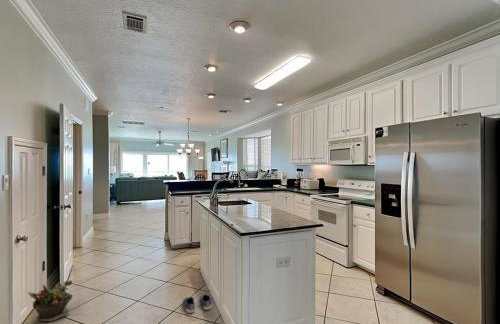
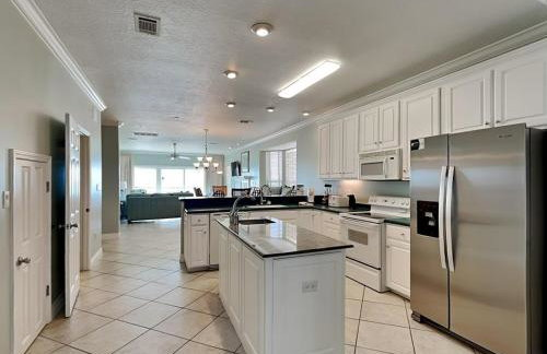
- potted plant [26,279,73,322]
- shoe [182,293,213,314]
